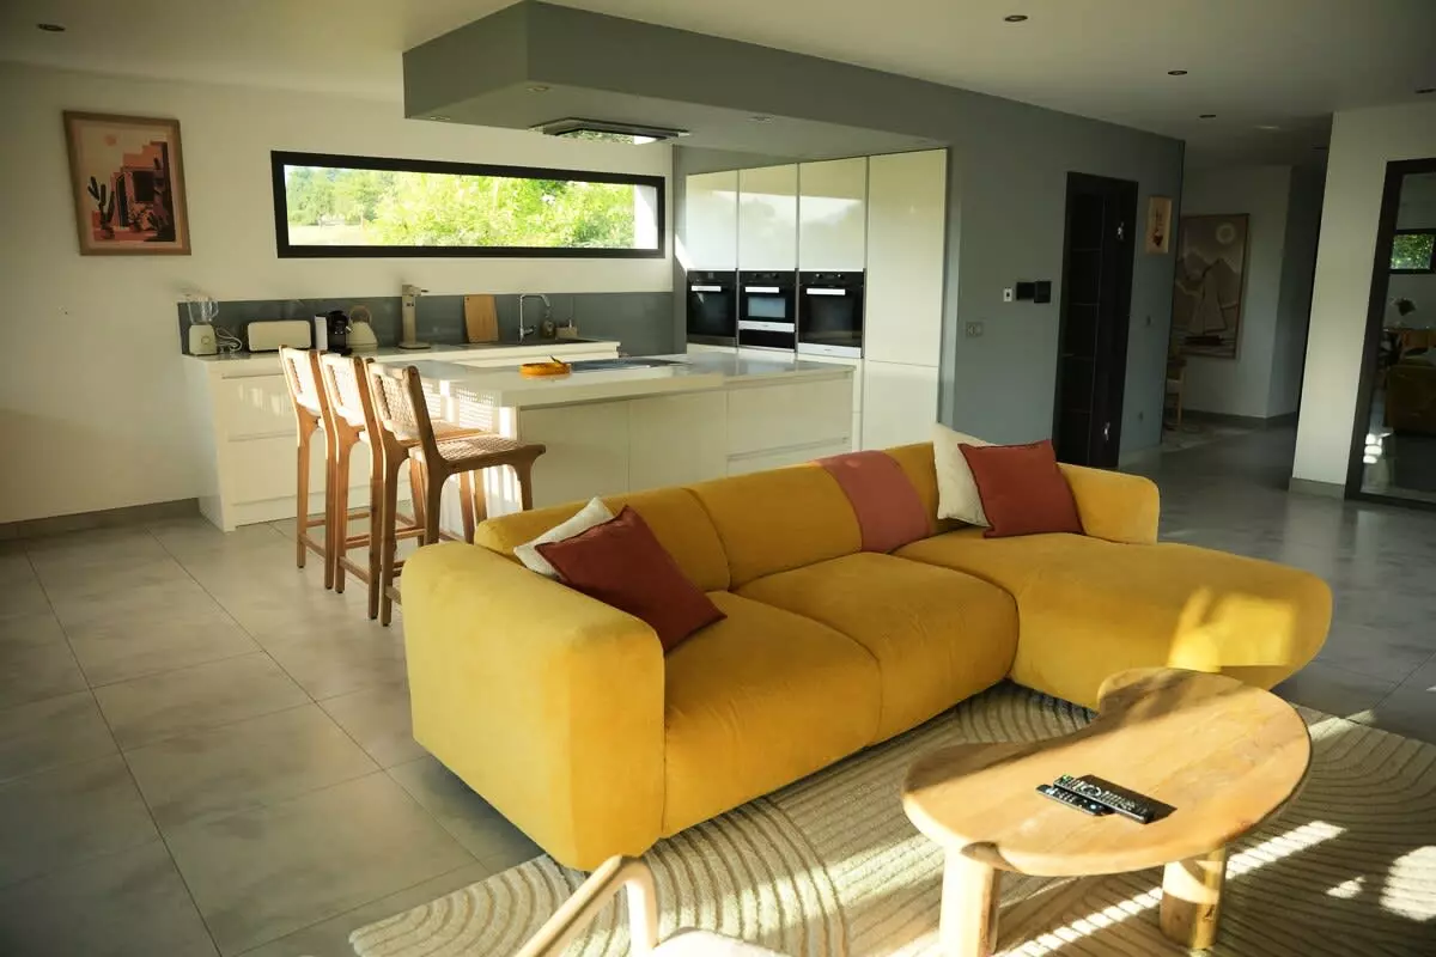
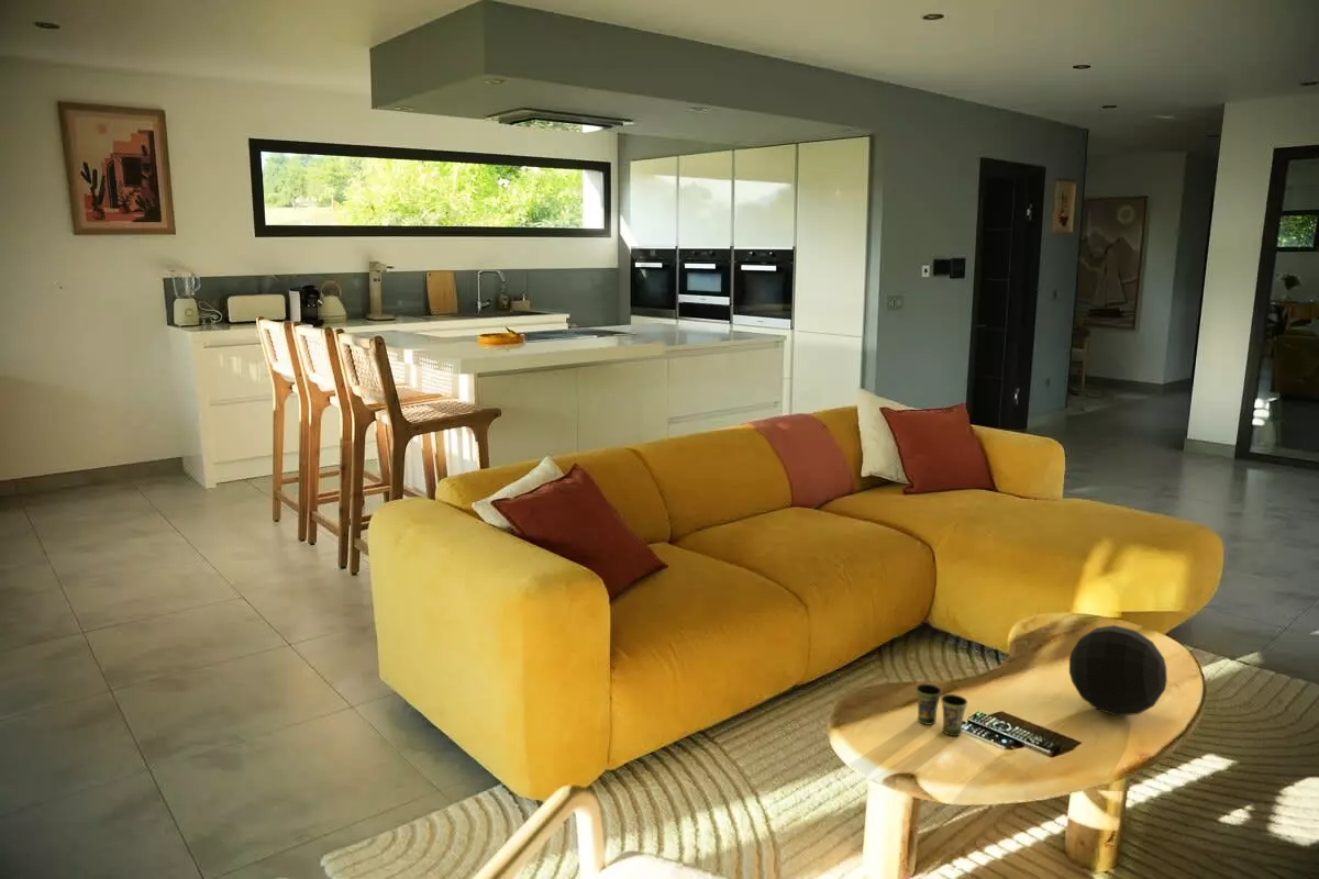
+ cup [915,683,968,737]
+ decorative orb [1068,624,1168,716]
